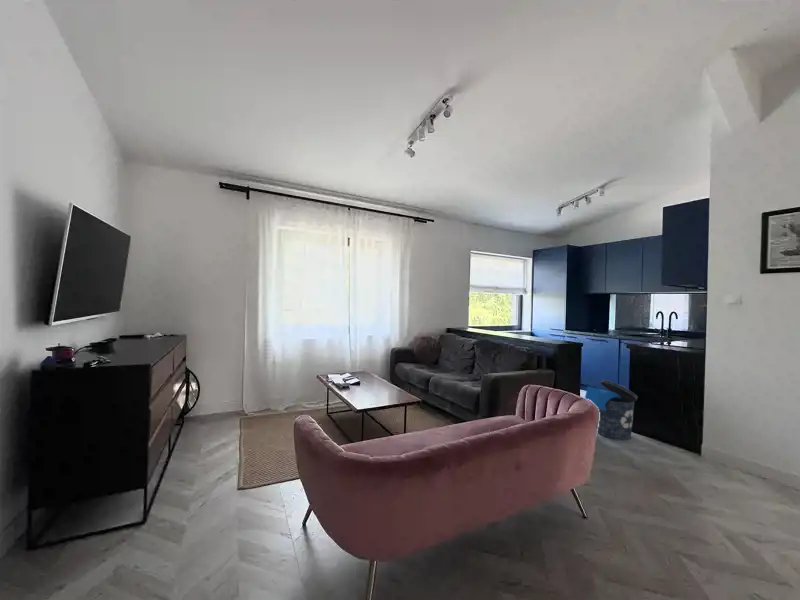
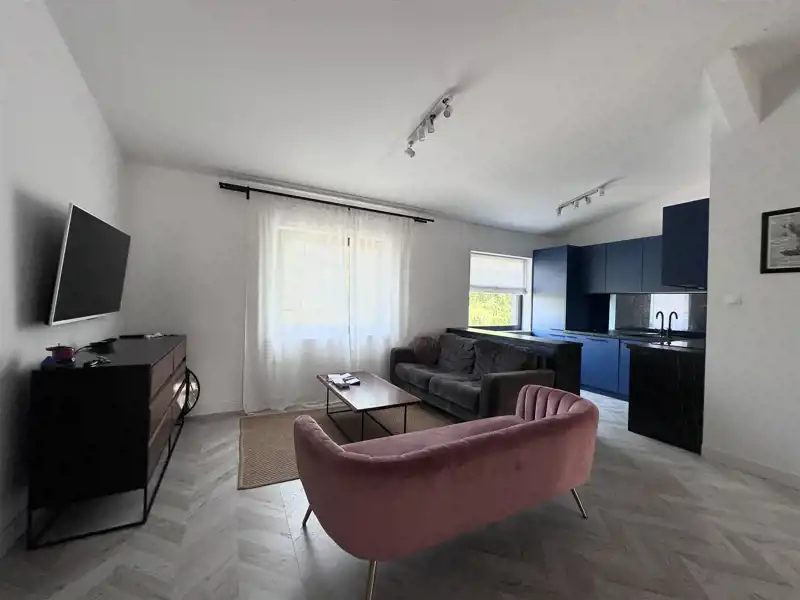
- trash bin [584,379,639,442]
